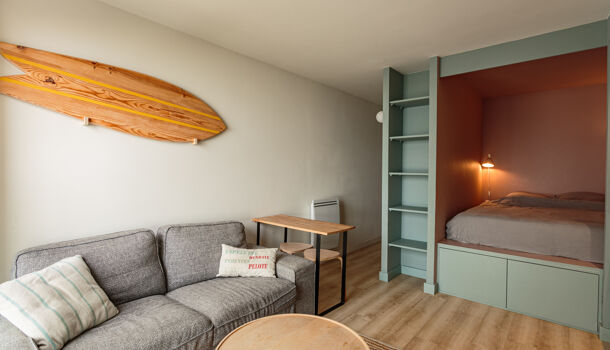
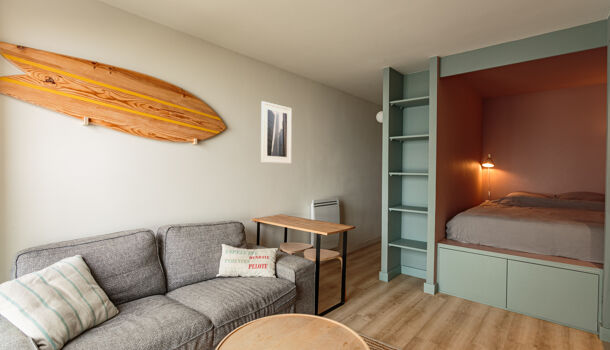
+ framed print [260,100,293,165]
